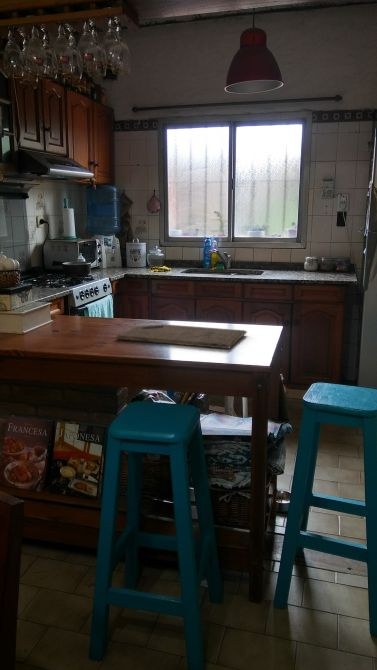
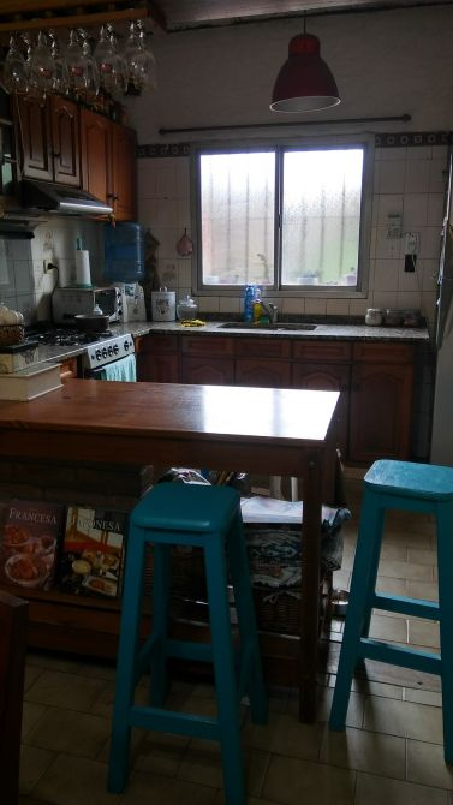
- cutting board [114,323,248,350]
